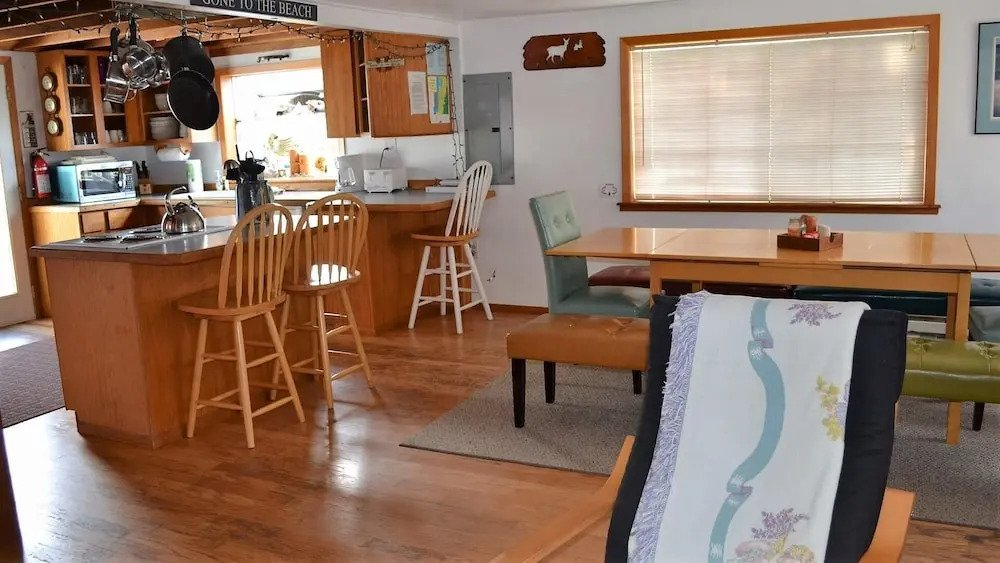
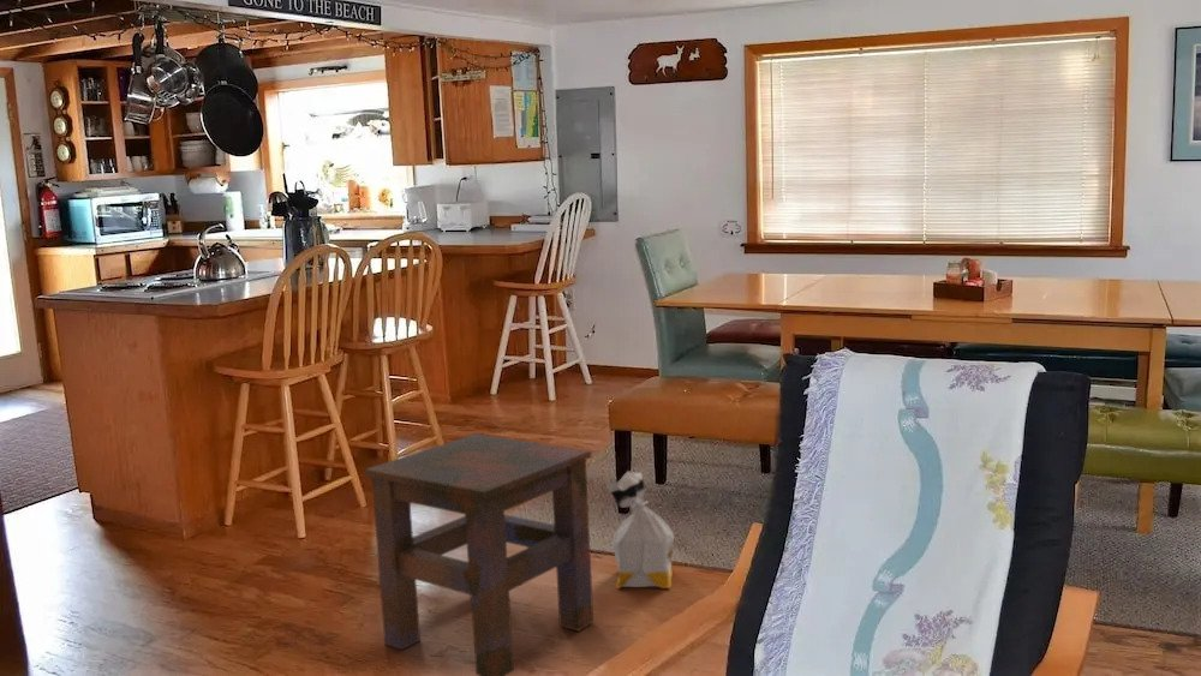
+ side table [364,432,594,676]
+ bag [605,469,675,590]
